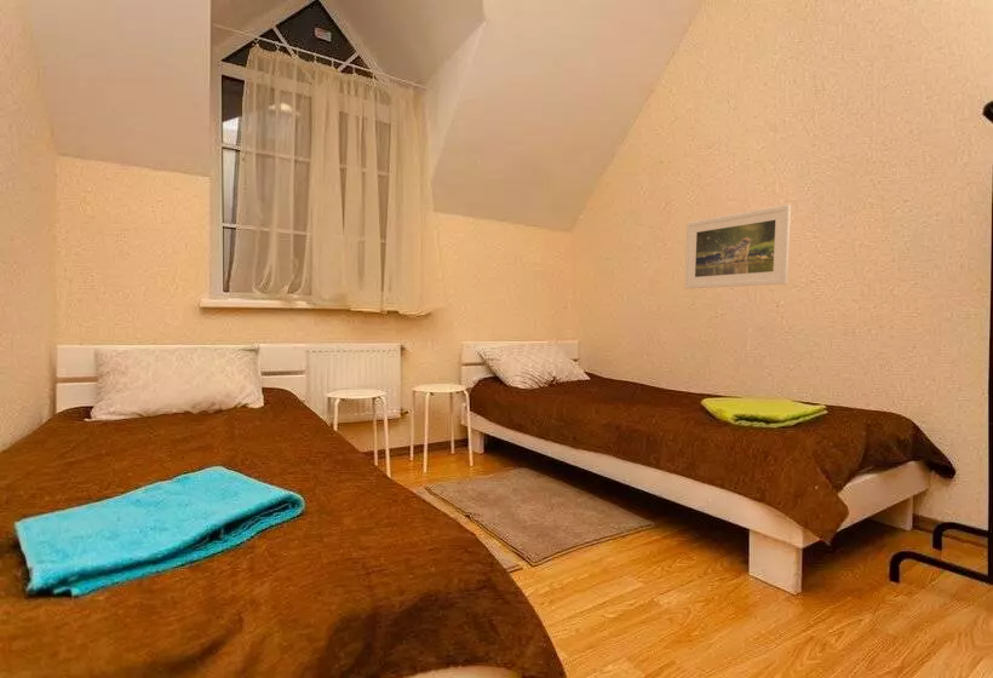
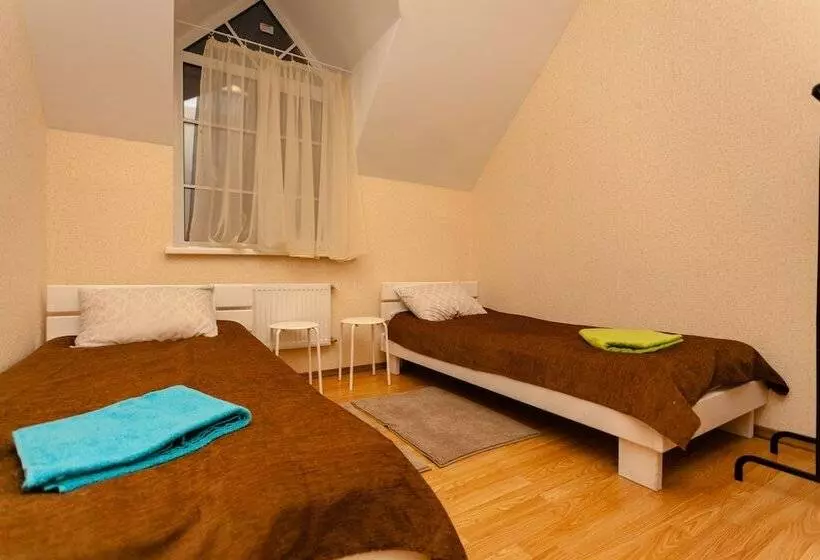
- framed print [684,203,792,289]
